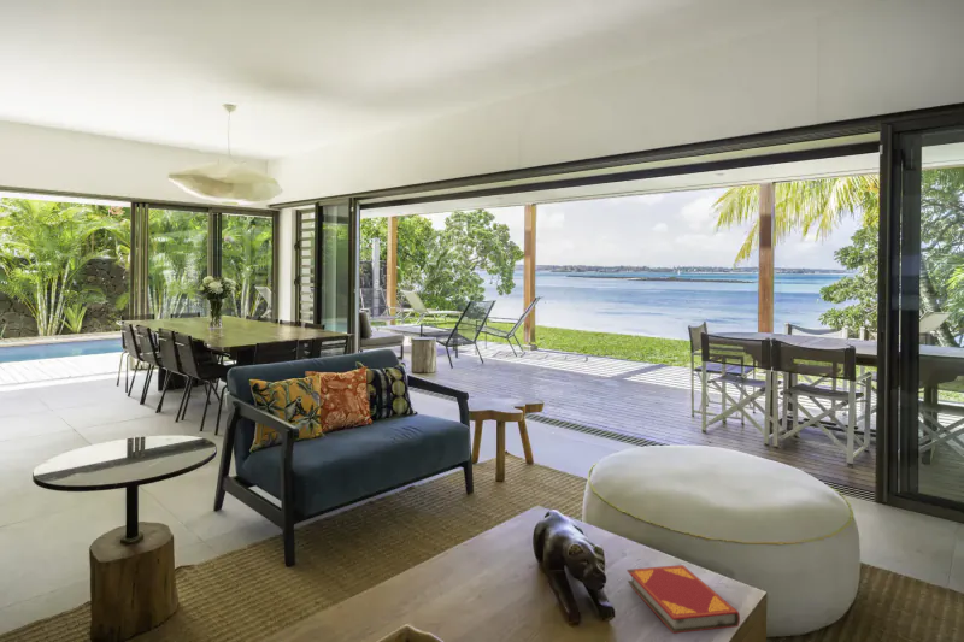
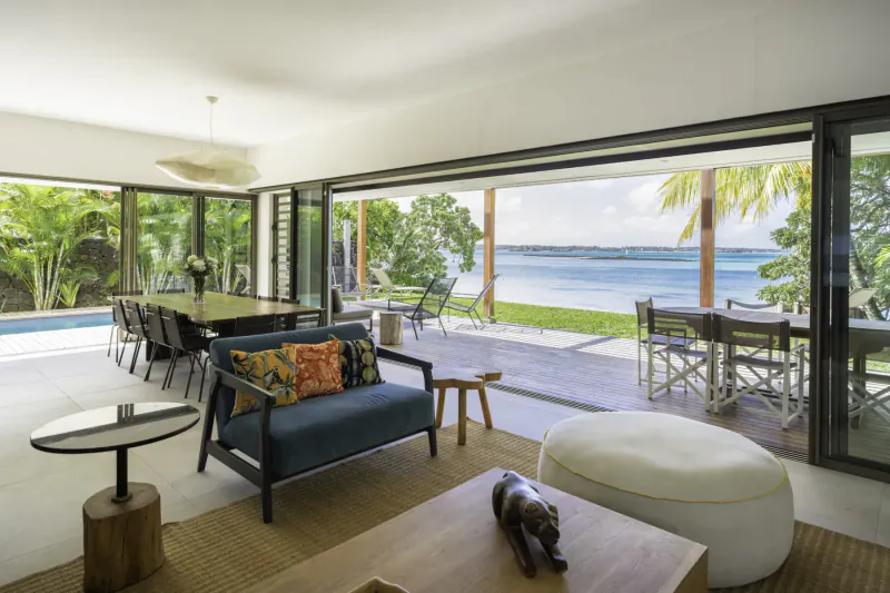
- hardback book [625,564,741,635]
